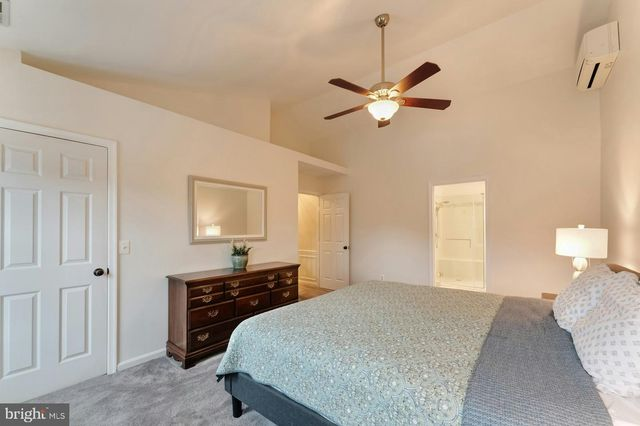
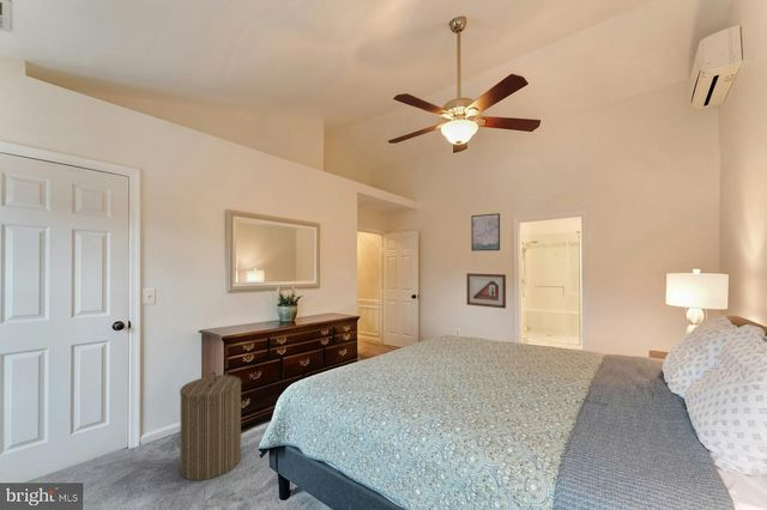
+ picture frame [466,272,507,310]
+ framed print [470,212,501,251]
+ laundry hamper [179,370,242,481]
